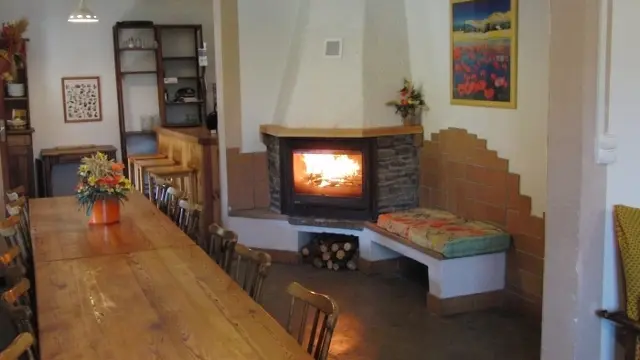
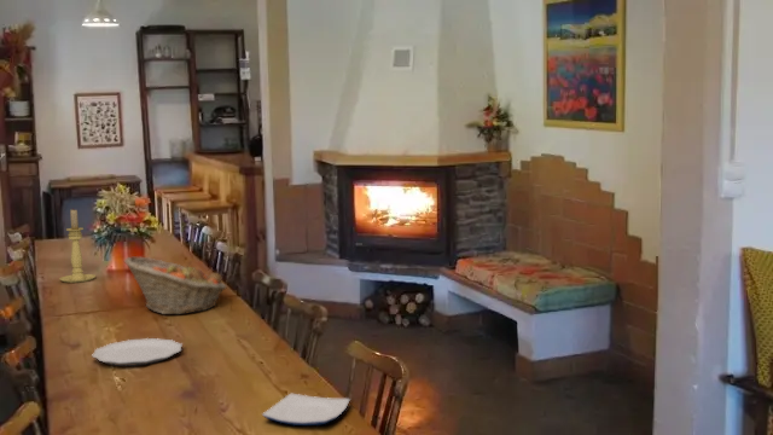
+ fruit basket [123,255,228,315]
+ plate [91,337,184,367]
+ candle holder [58,208,97,284]
+ plate [261,393,351,427]
